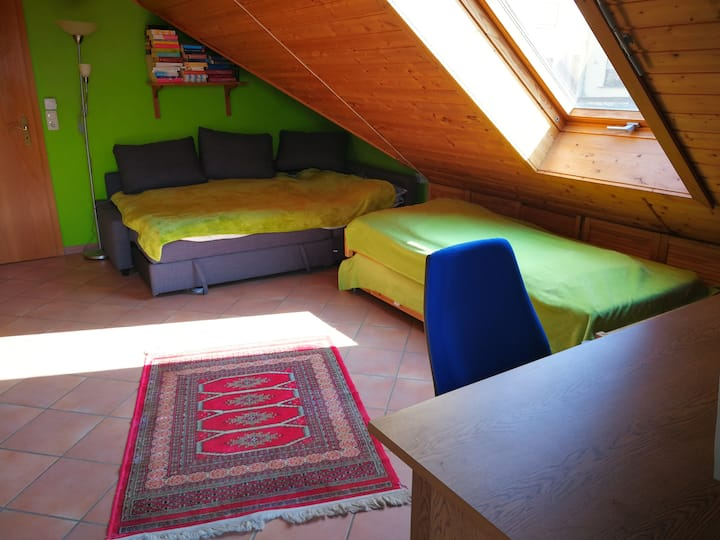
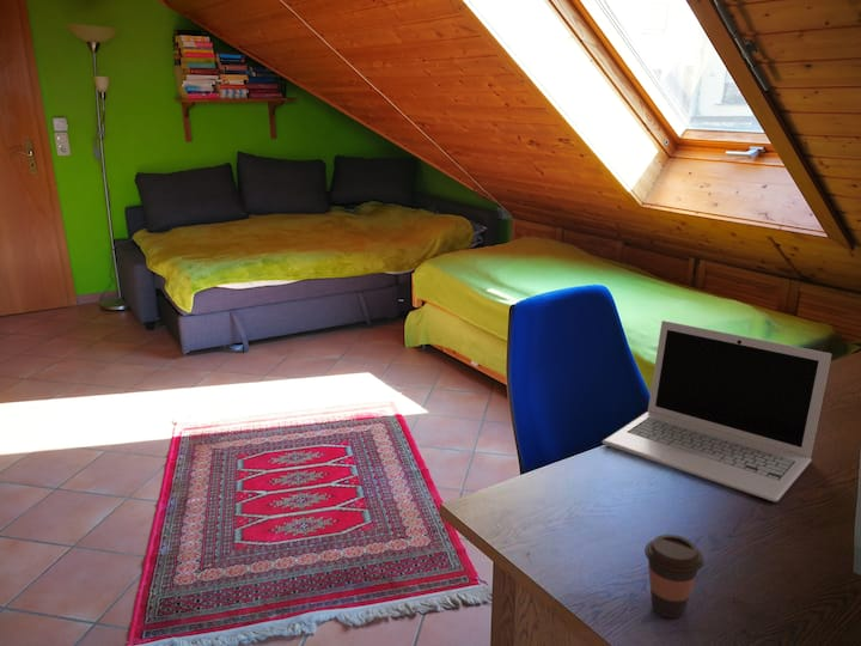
+ laptop [602,319,832,502]
+ coffee cup [643,534,706,618]
